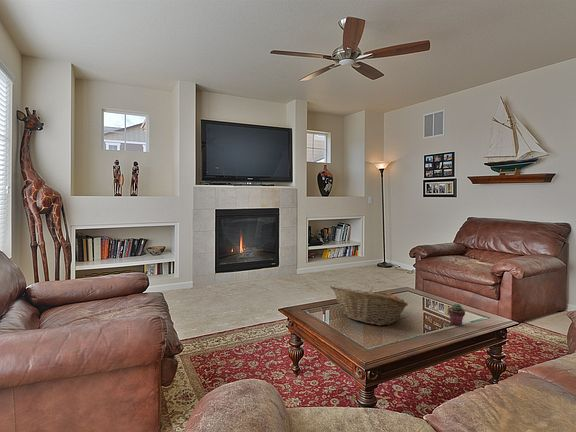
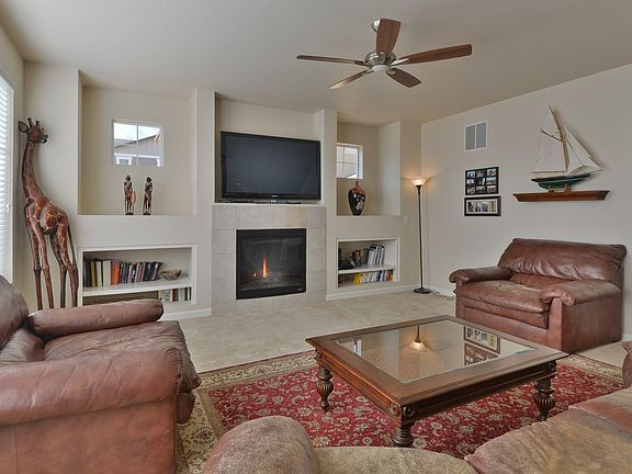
- fruit basket [329,284,409,326]
- potted succulent [447,303,466,326]
